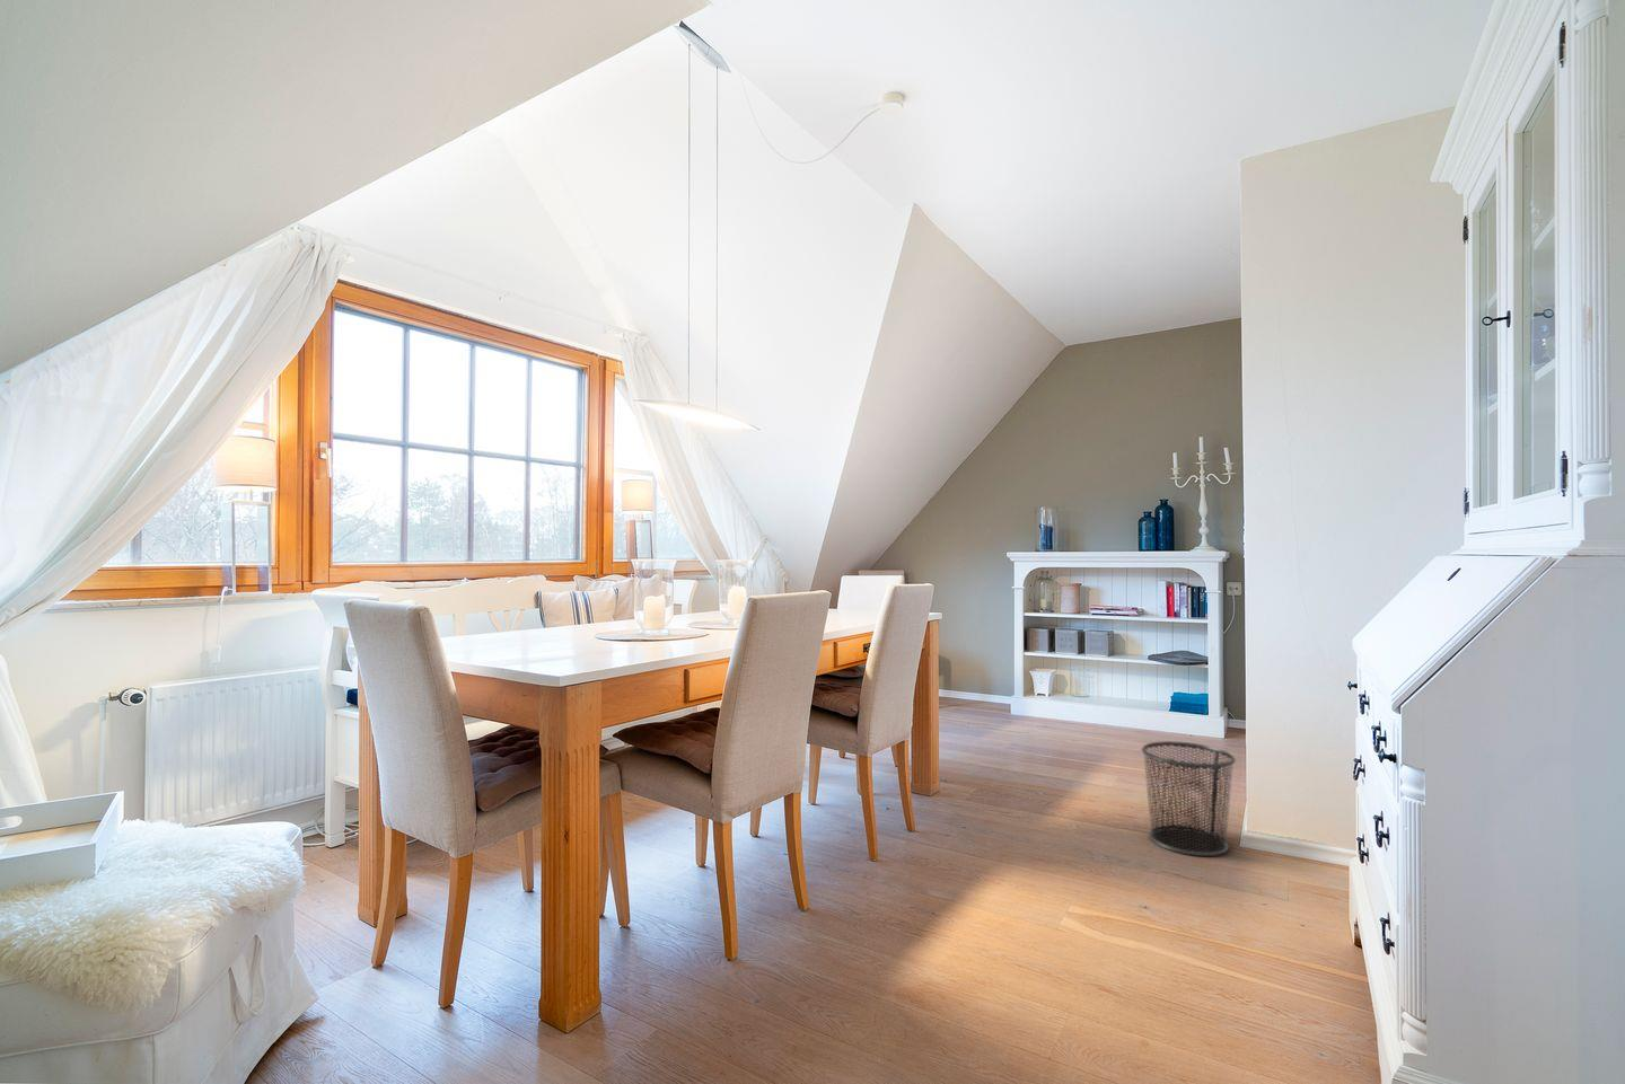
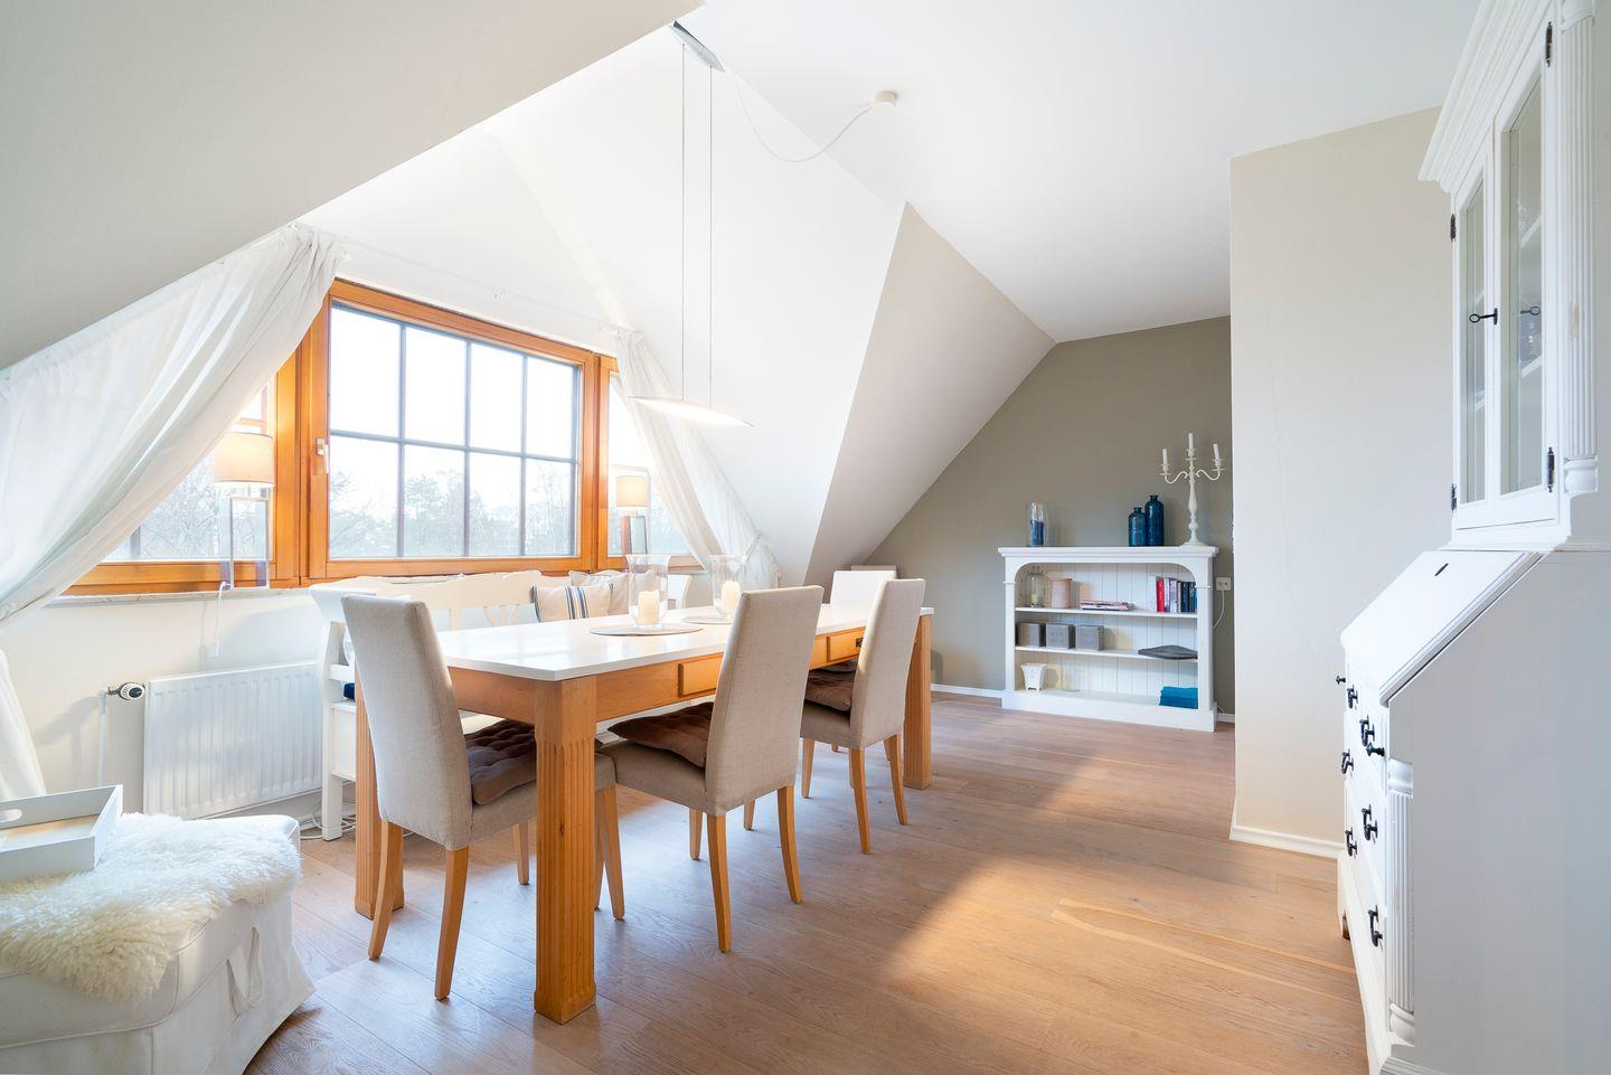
- waste bin [1141,740,1237,858]
